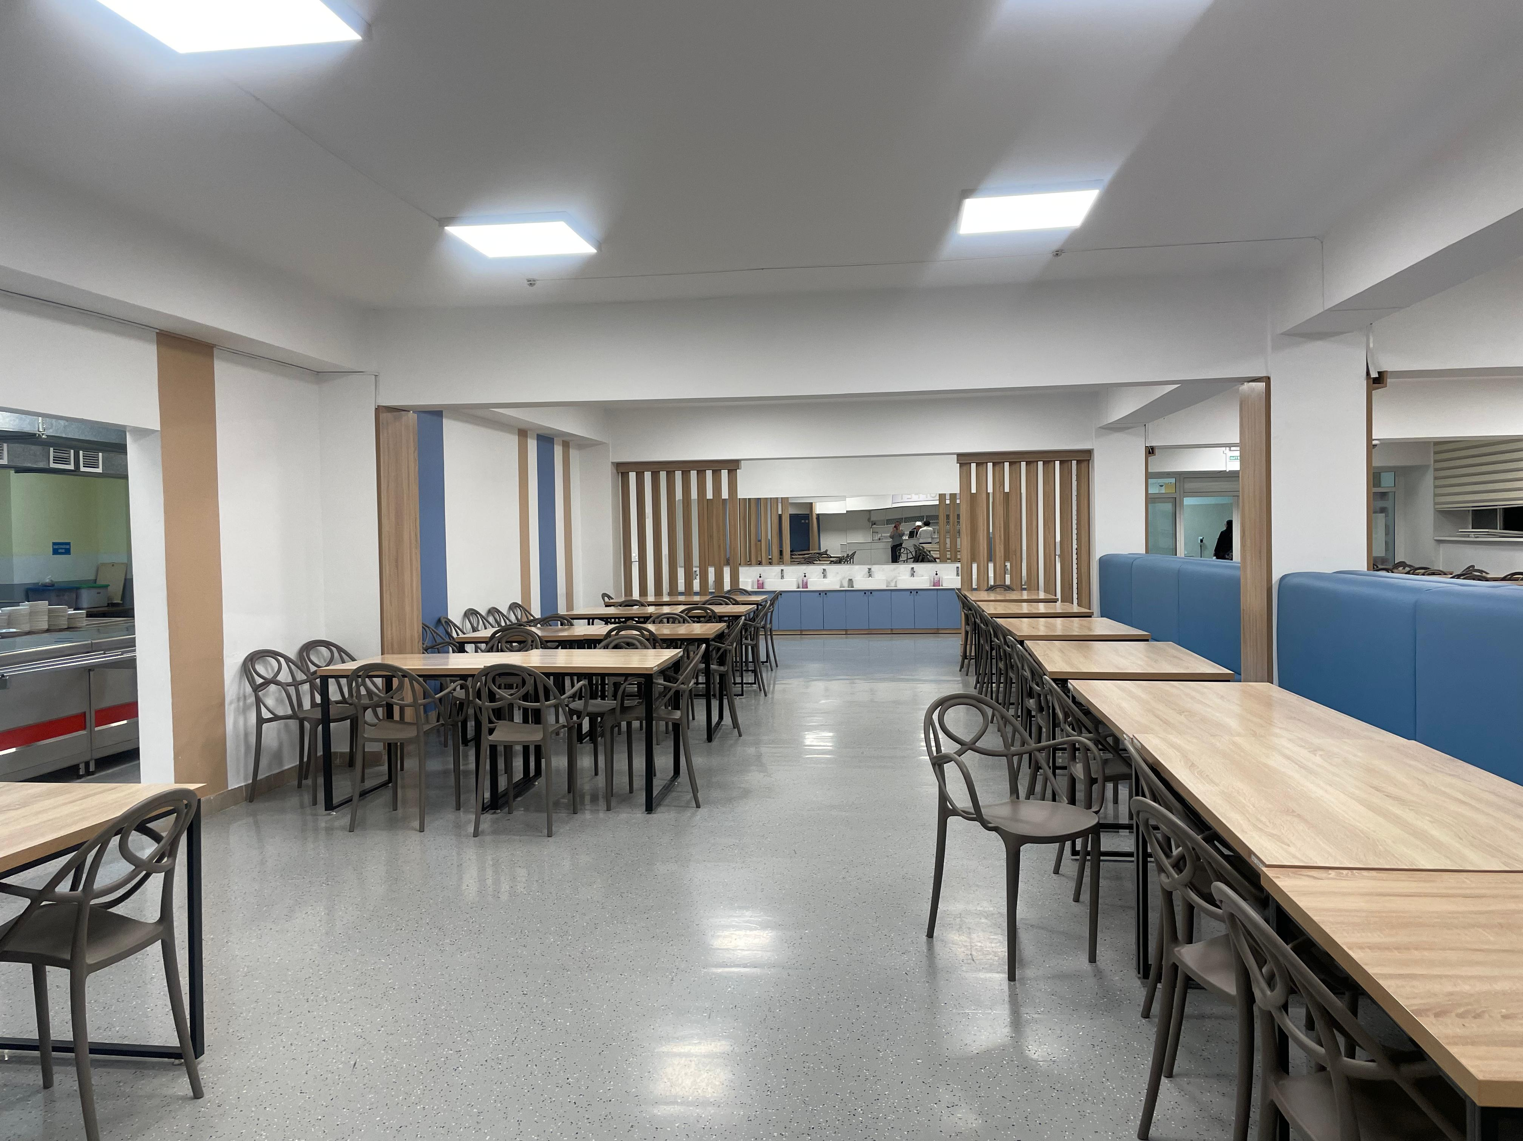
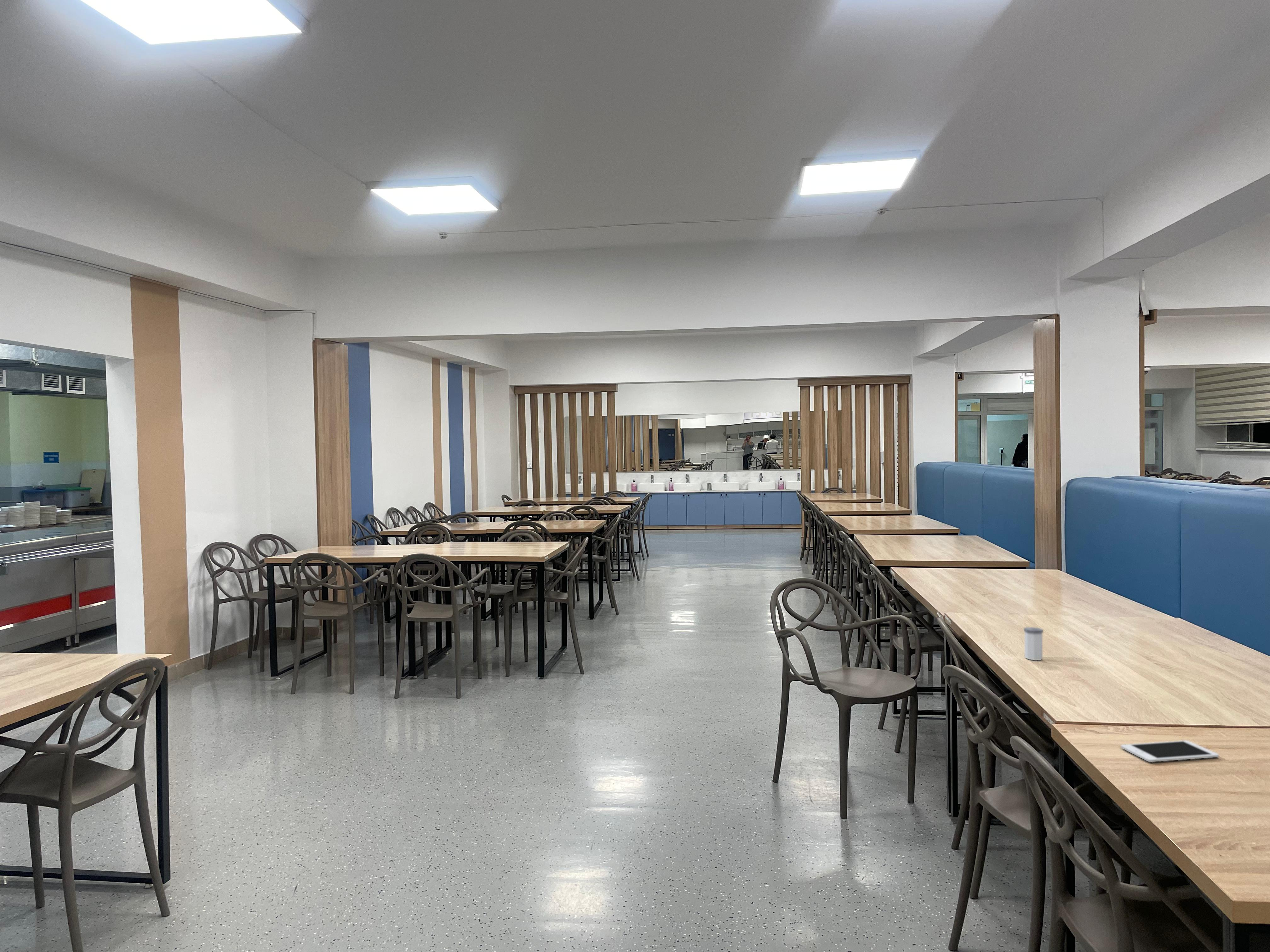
+ cell phone [1121,740,1219,762]
+ salt shaker [1023,627,1044,660]
